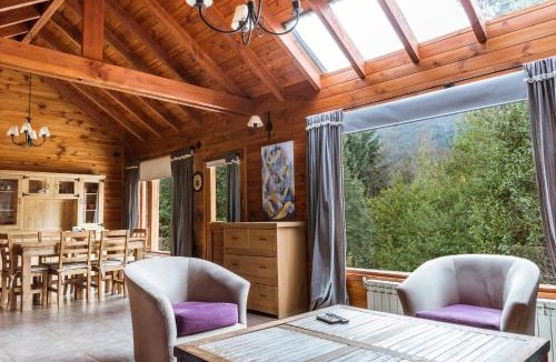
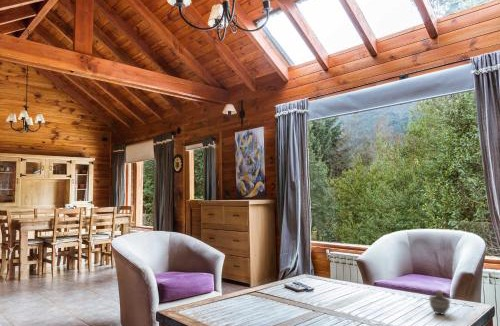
+ cup [428,289,452,316]
